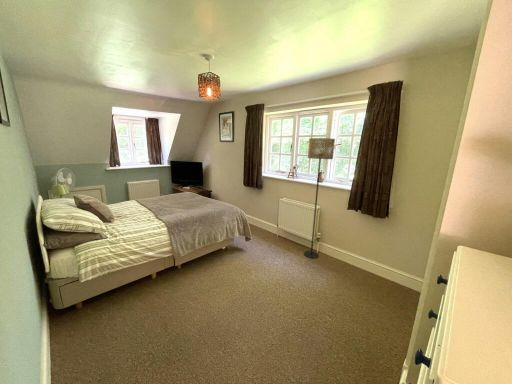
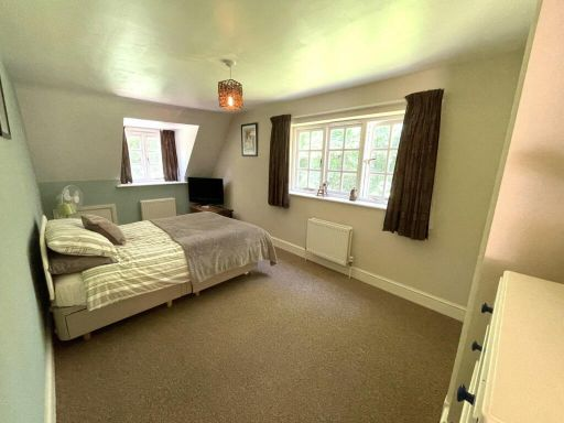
- floor lamp [303,137,336,259]
